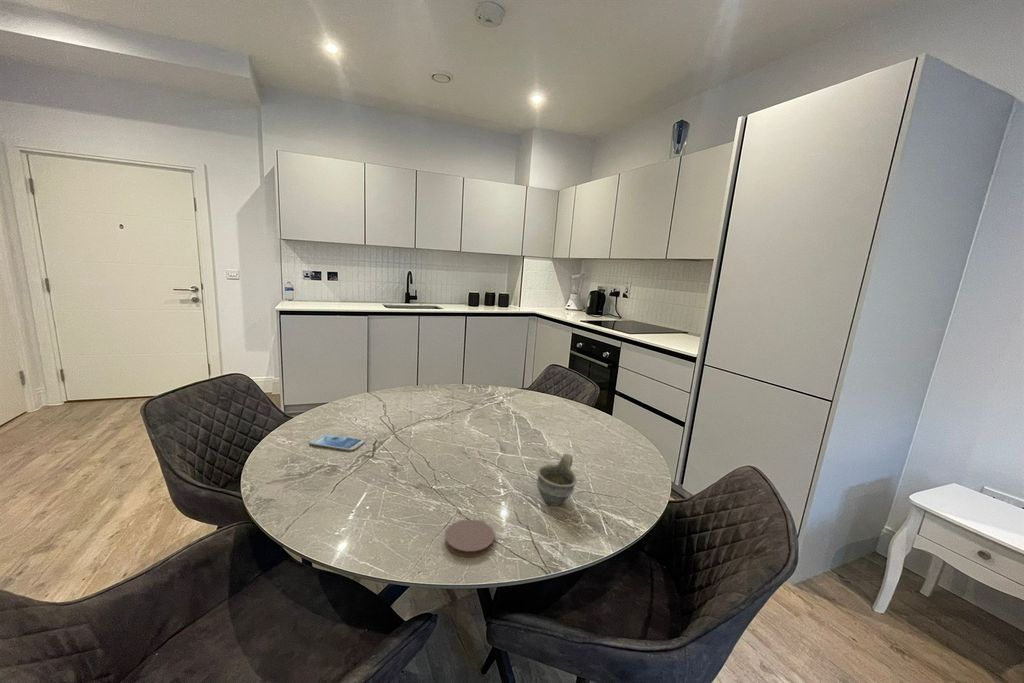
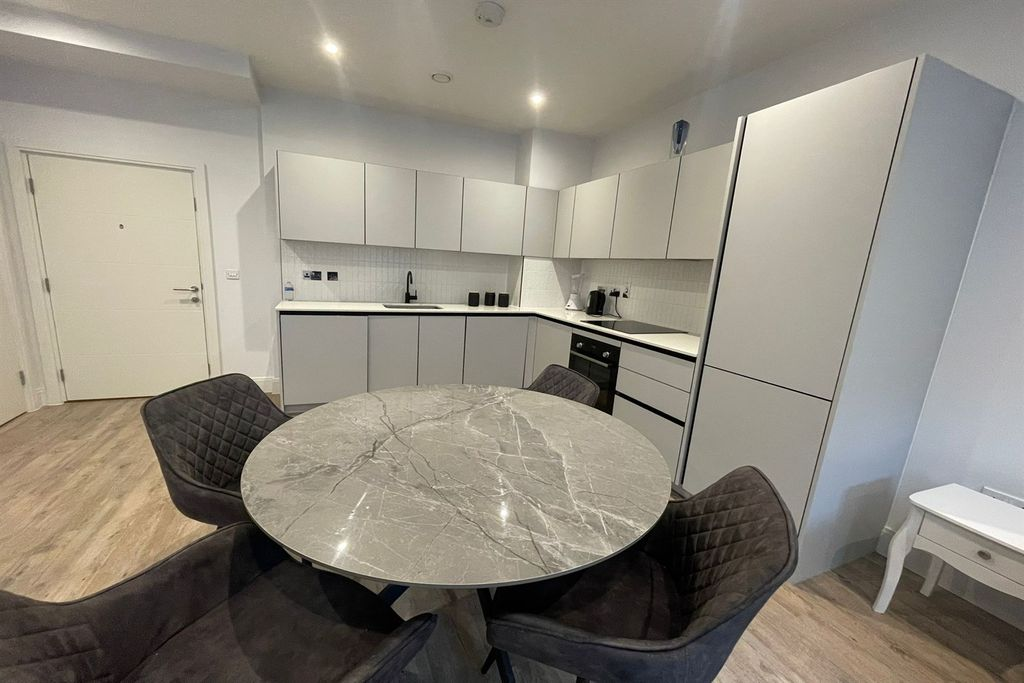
- coaster [444,519,495,559]
- smartphone [308,433,366,452]
- cup [536,453,578,507]
